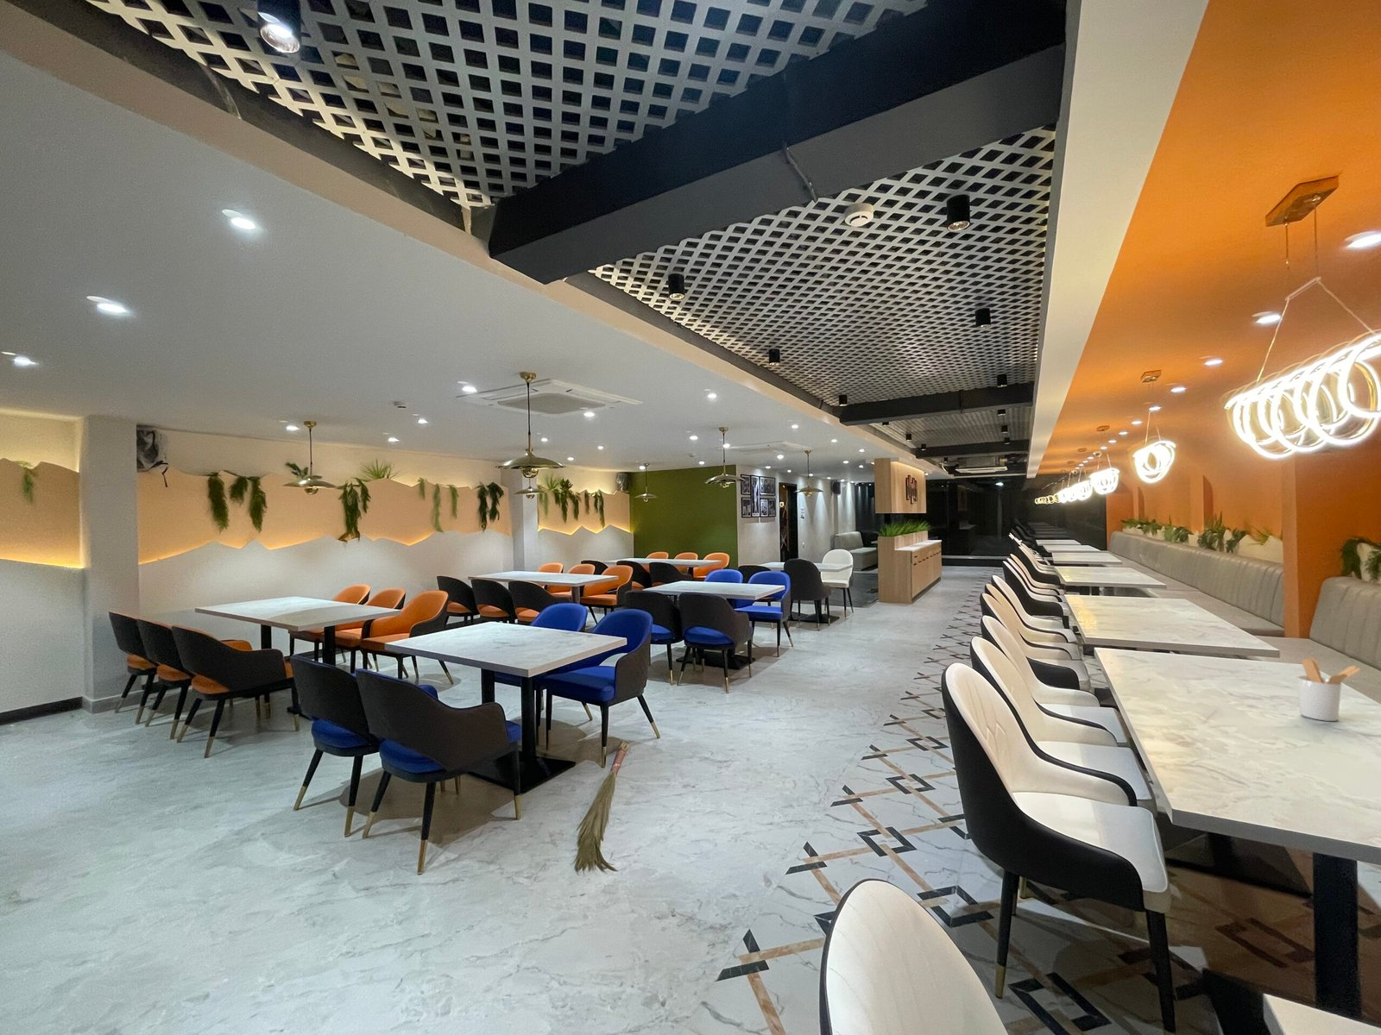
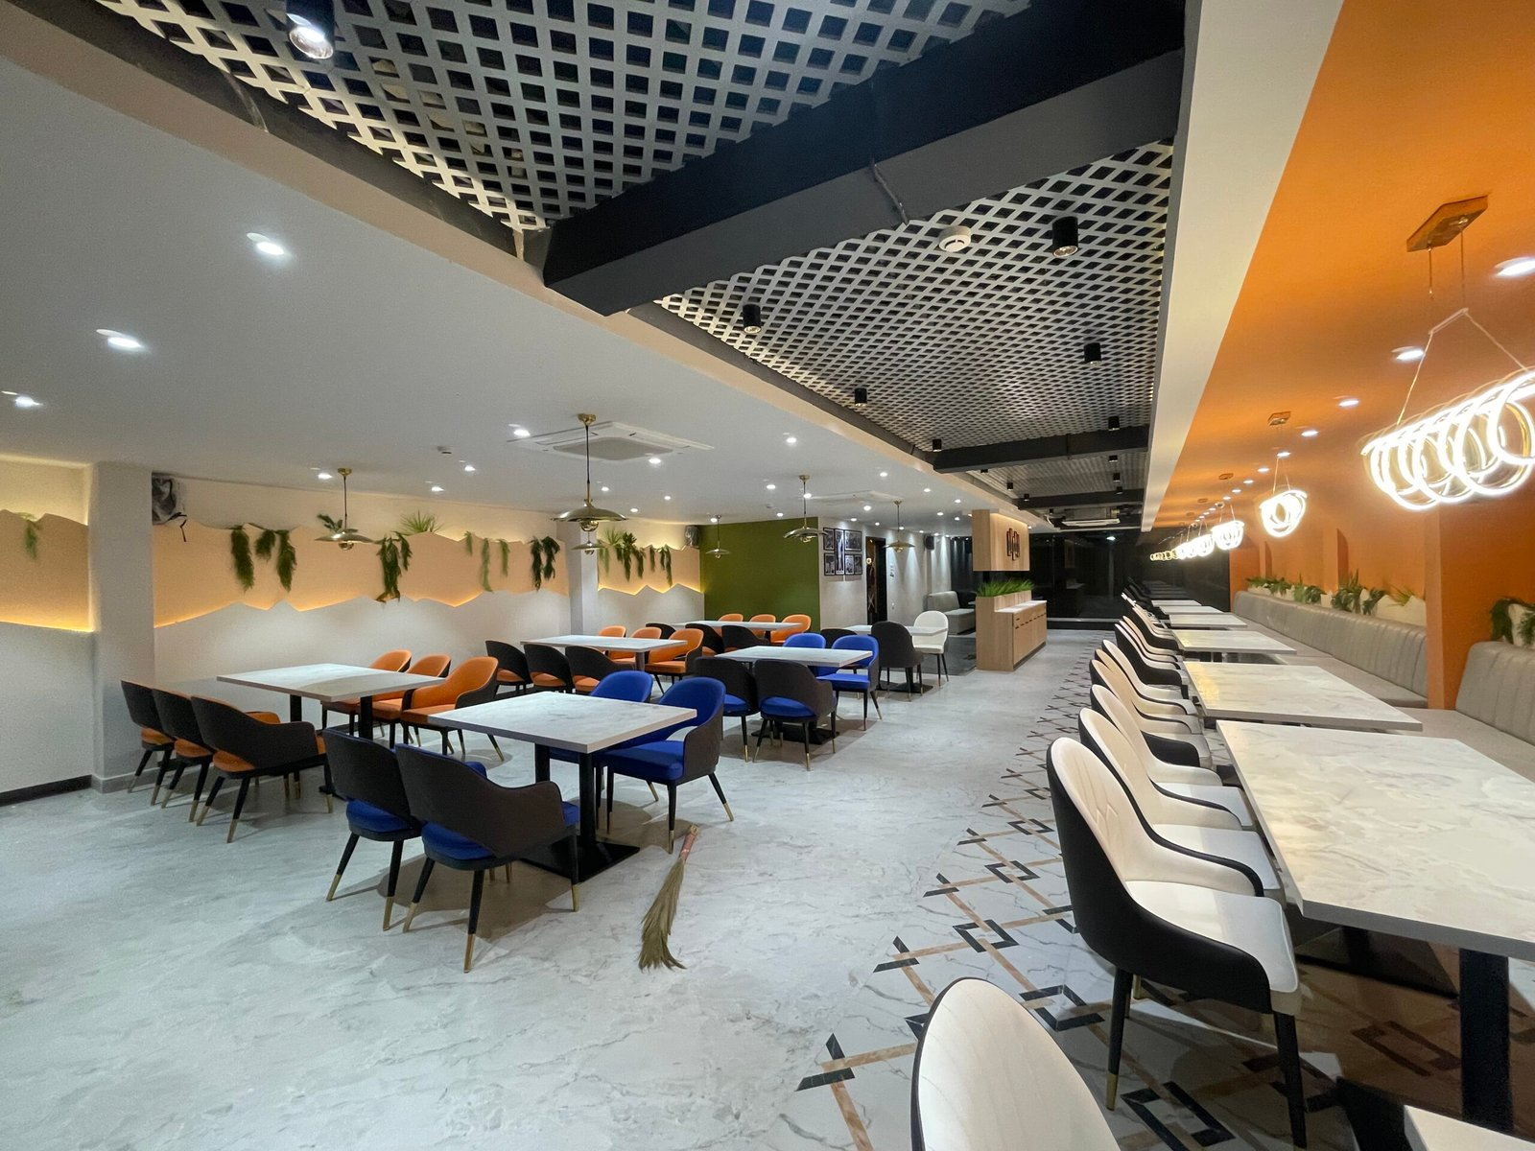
- utensil holder [1295,658,1363,722]
